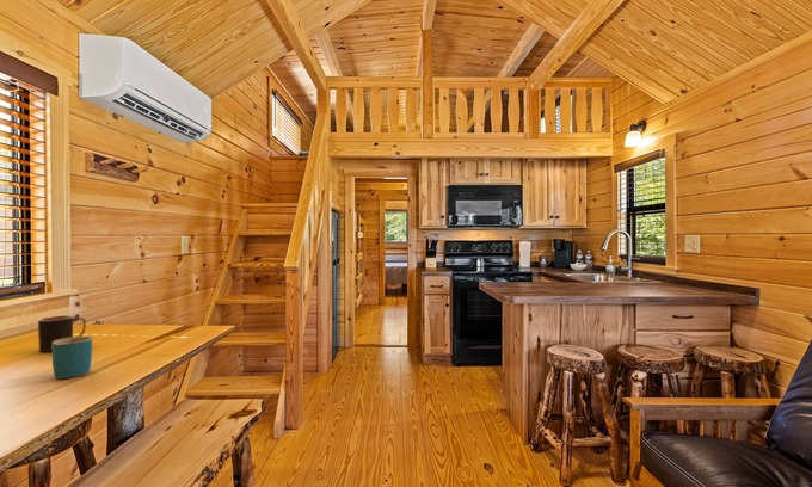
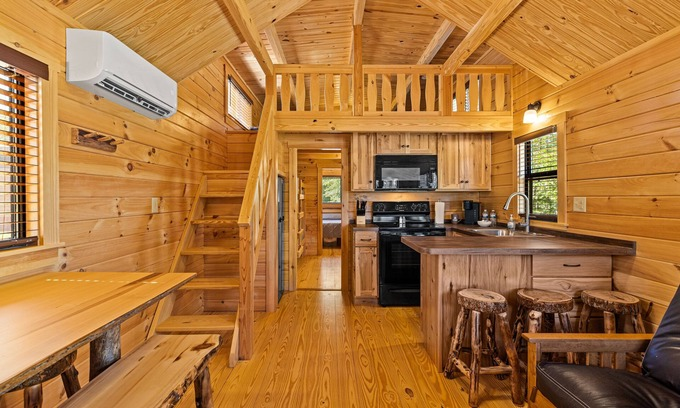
- mug [51,335,93,380]
- mug [37,314,87,352]
